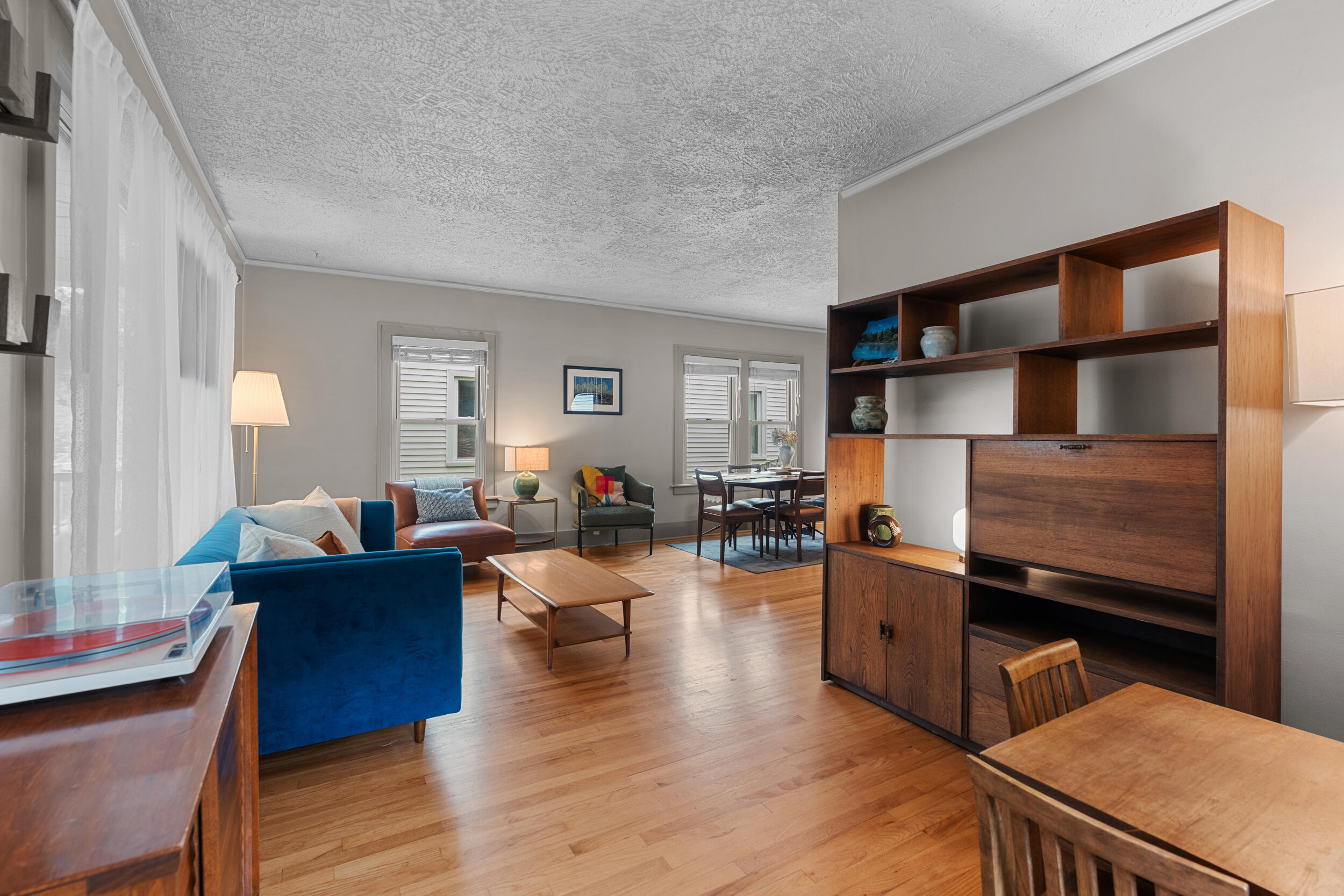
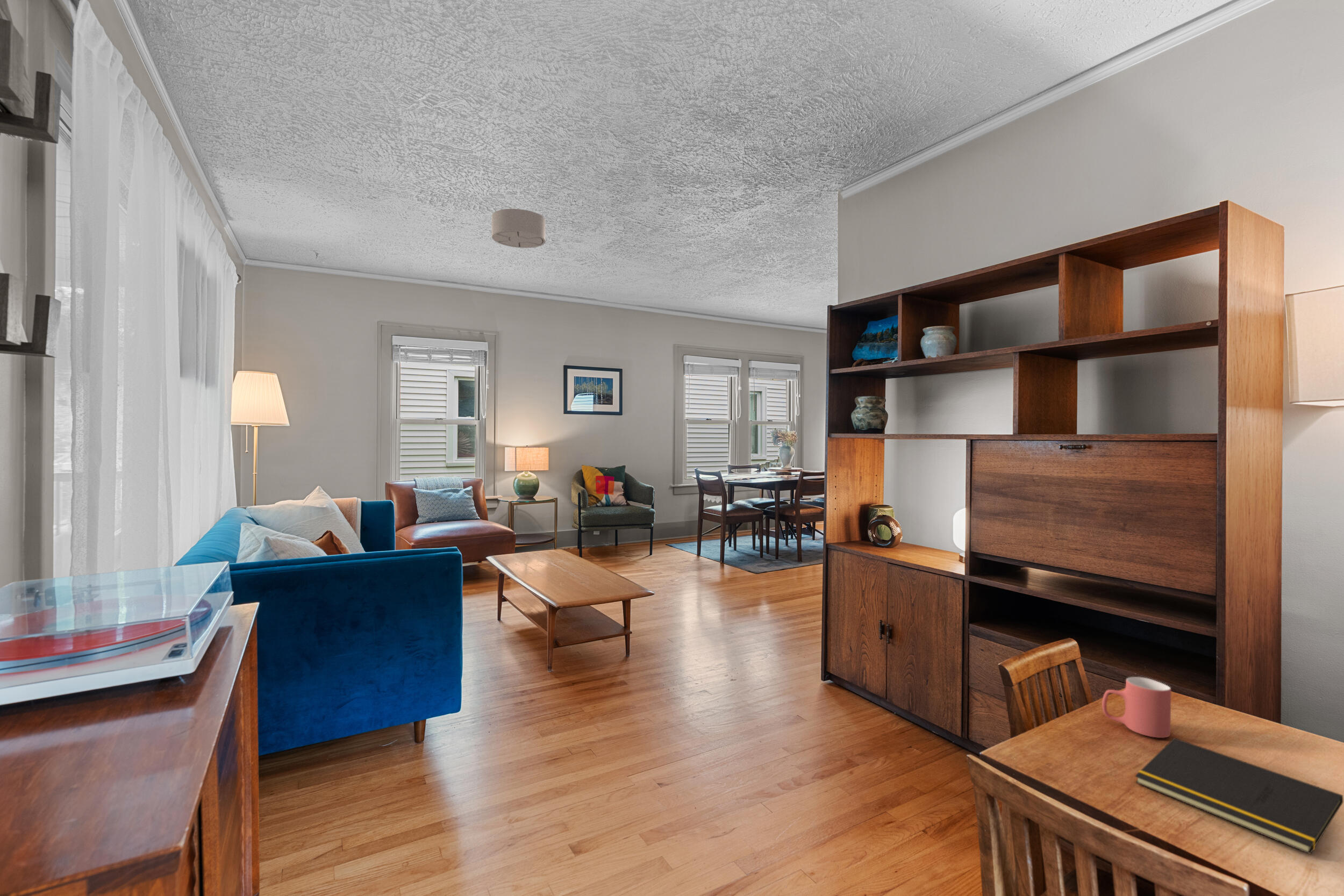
+ notepad [1135,737,1344,855]
+ ceiling light [491,208,546,248]
+ mug [1102,676,1171,739]
